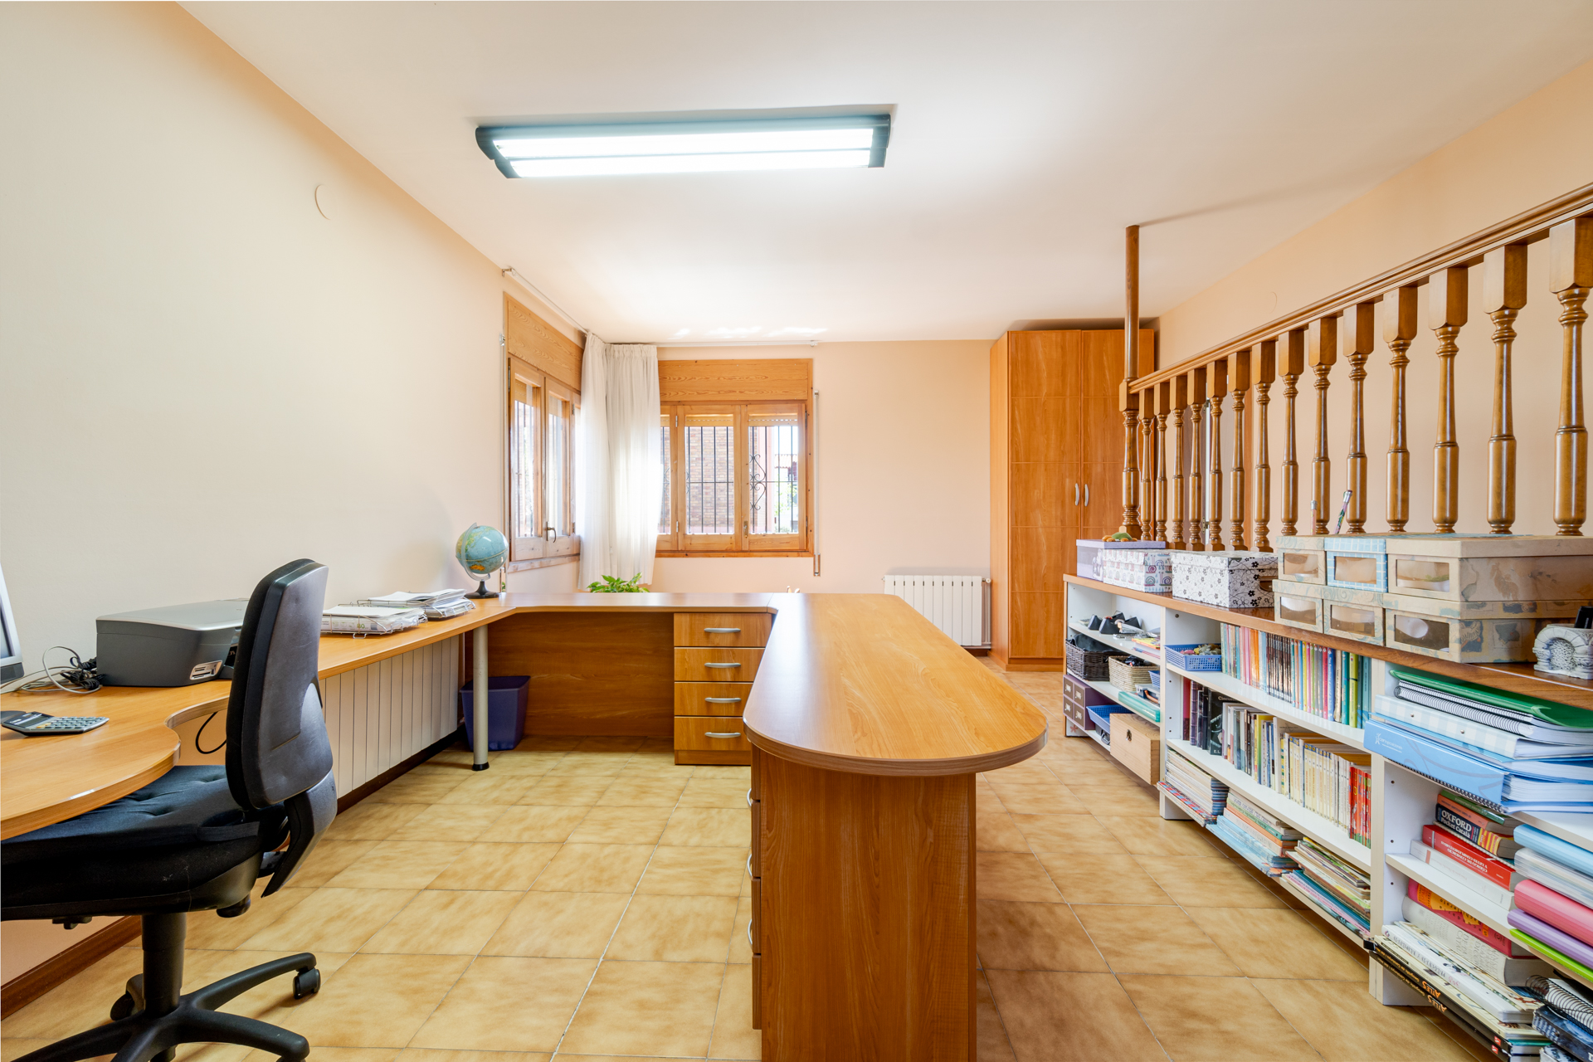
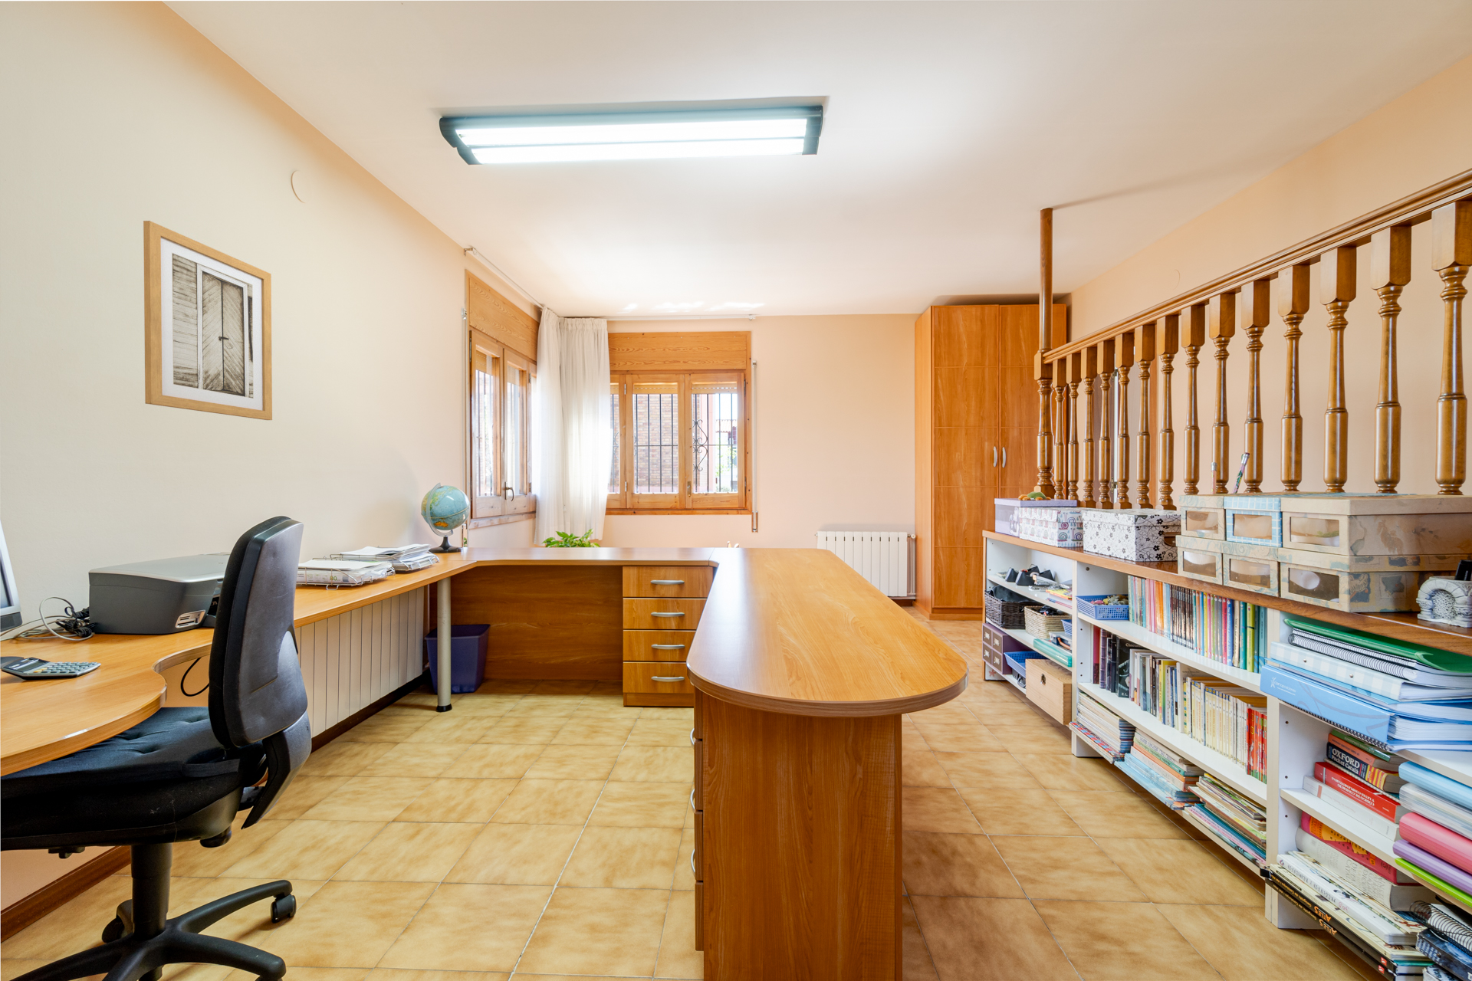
+ wall art [142,220,273,420]
